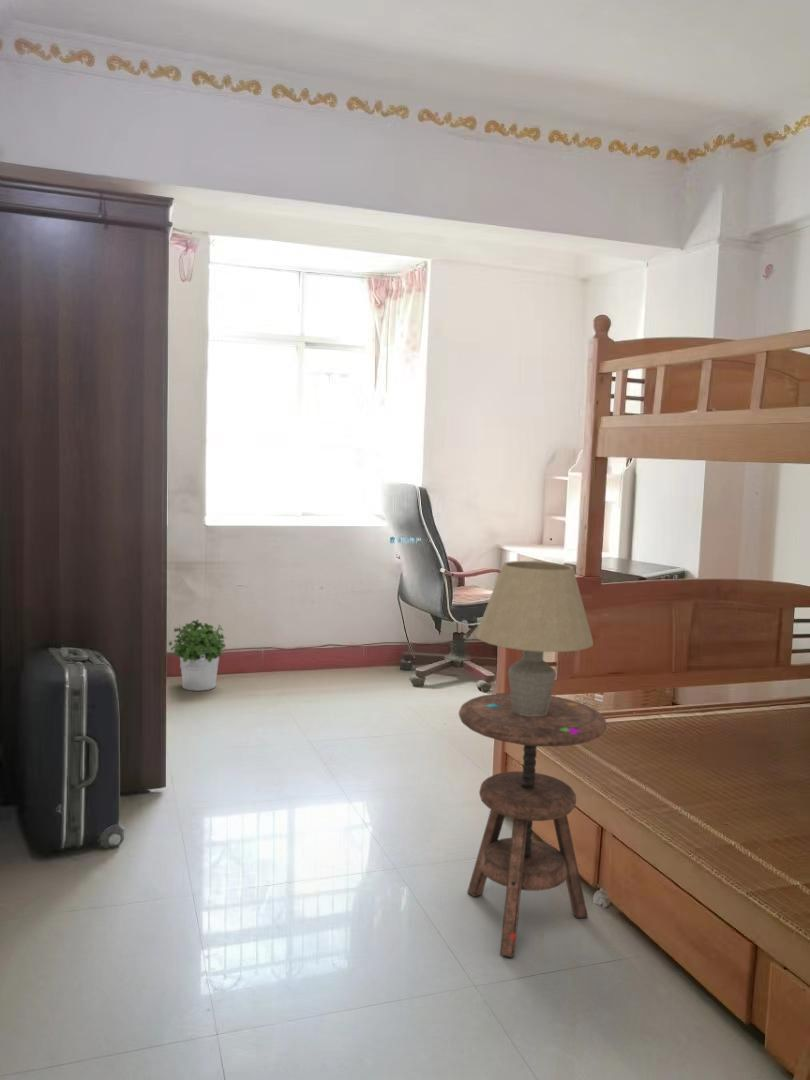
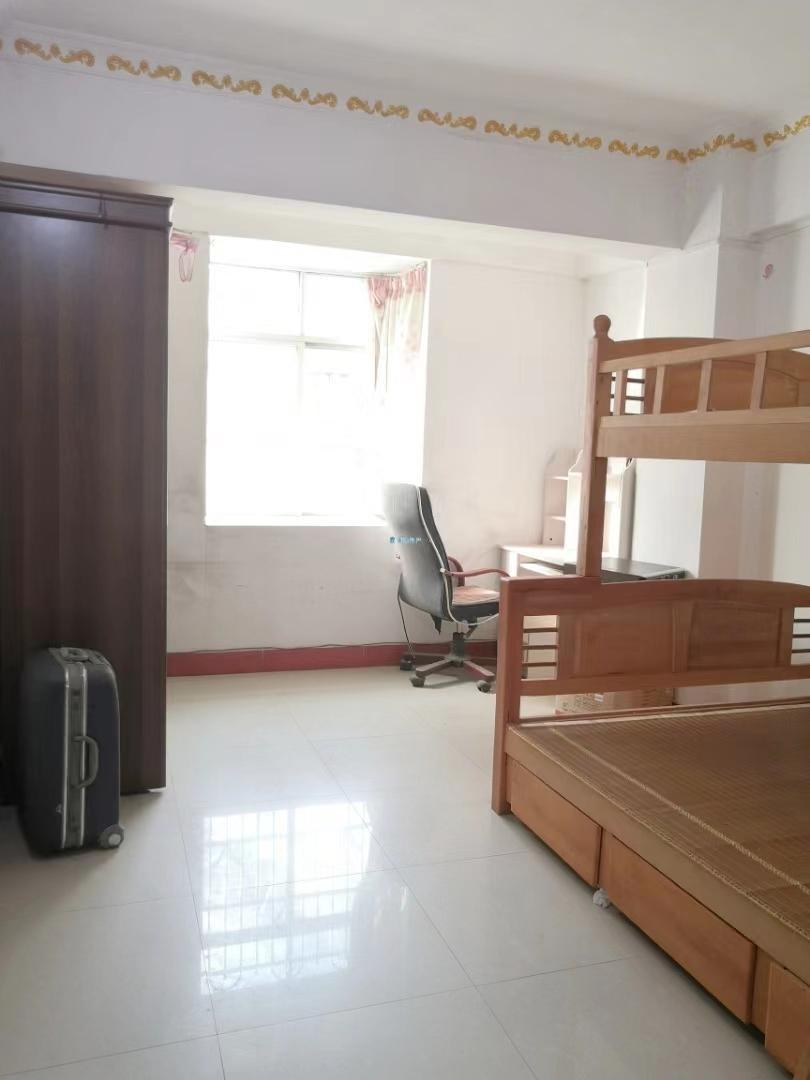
- potted plant [167,618,227,692]
- table lamp [474,560,594,716]
- side table [458,692,608,958]
